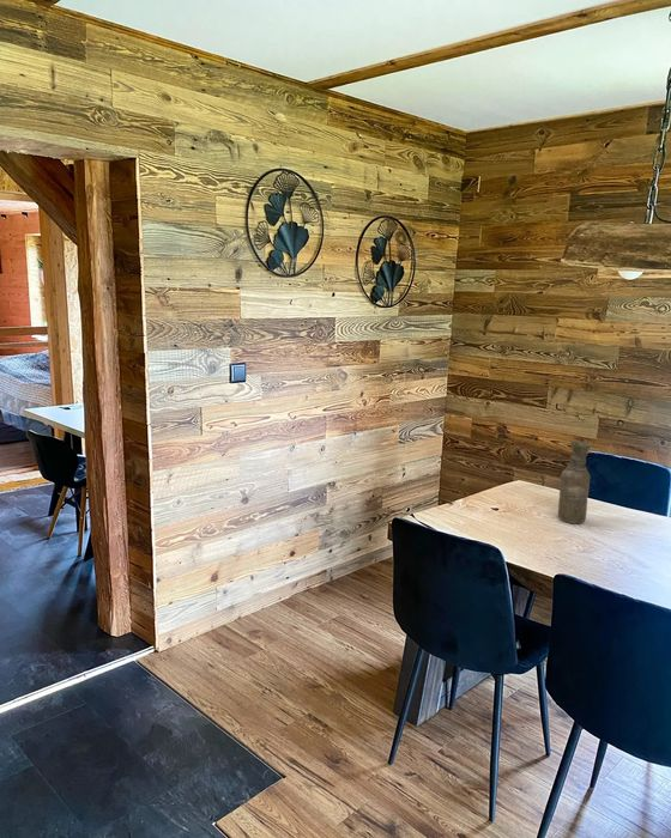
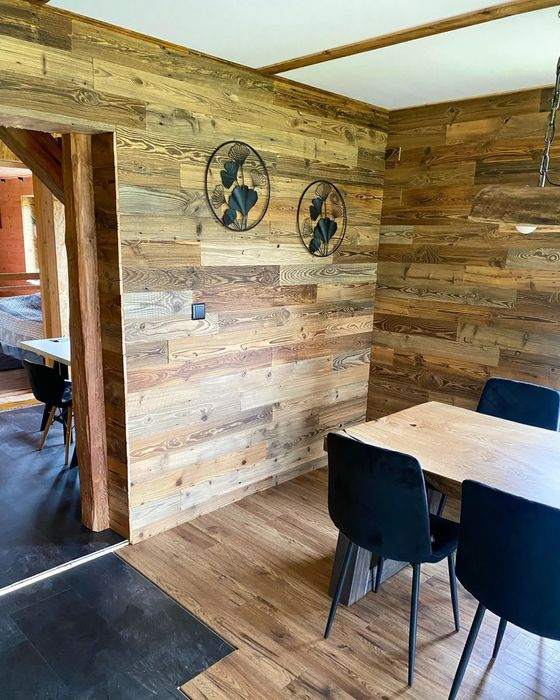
- vase [557,441,593,524]
